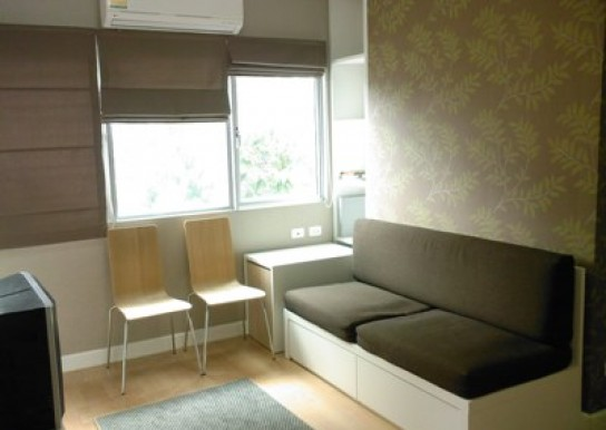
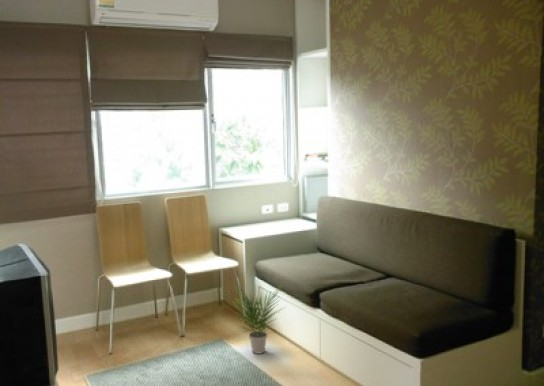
+ potted plant [231,280,285,355]
